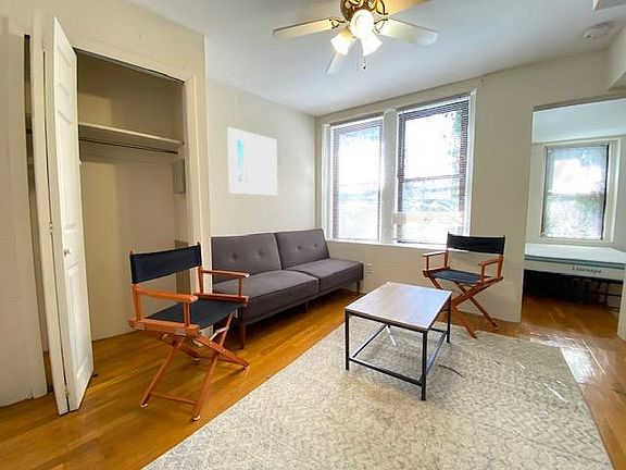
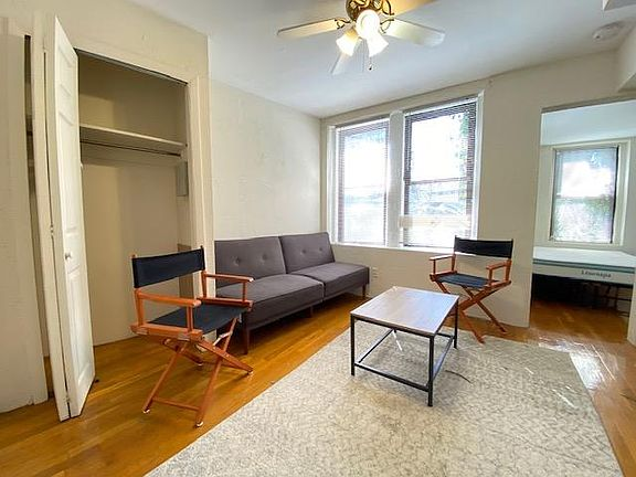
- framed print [226,126,278,197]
